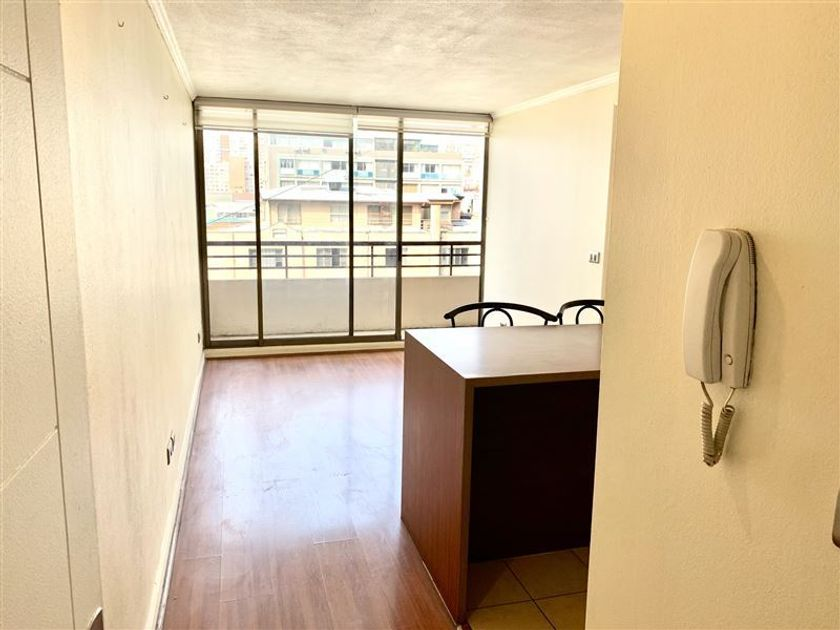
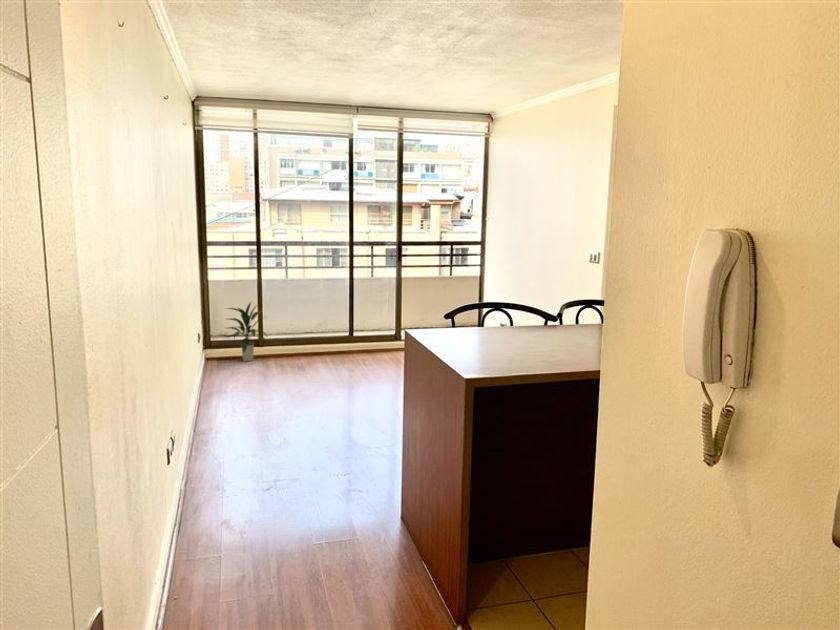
+ indoor plant [222,301,268,362]
